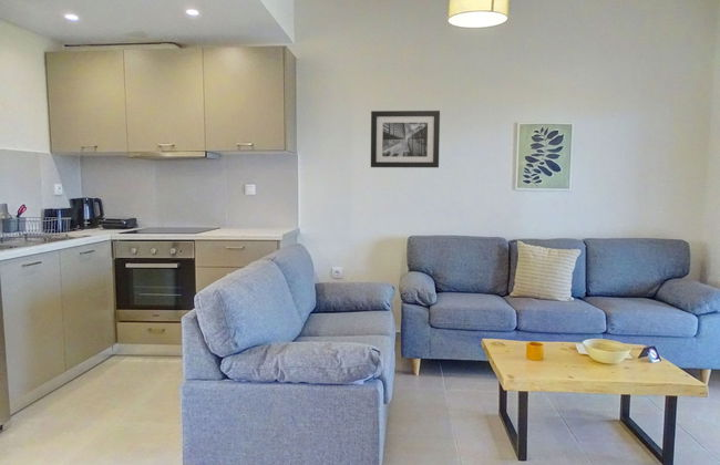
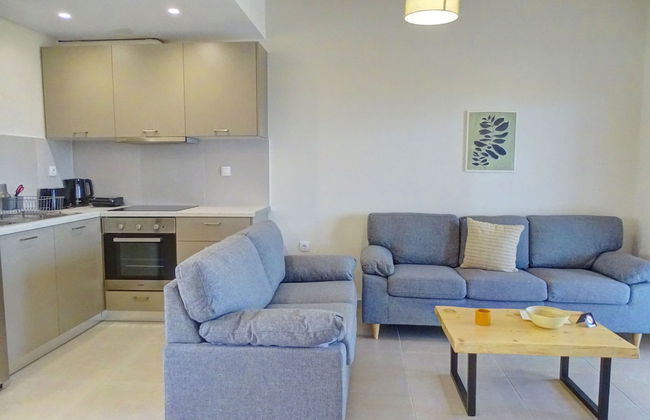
- wall art [370,110,441,168]
